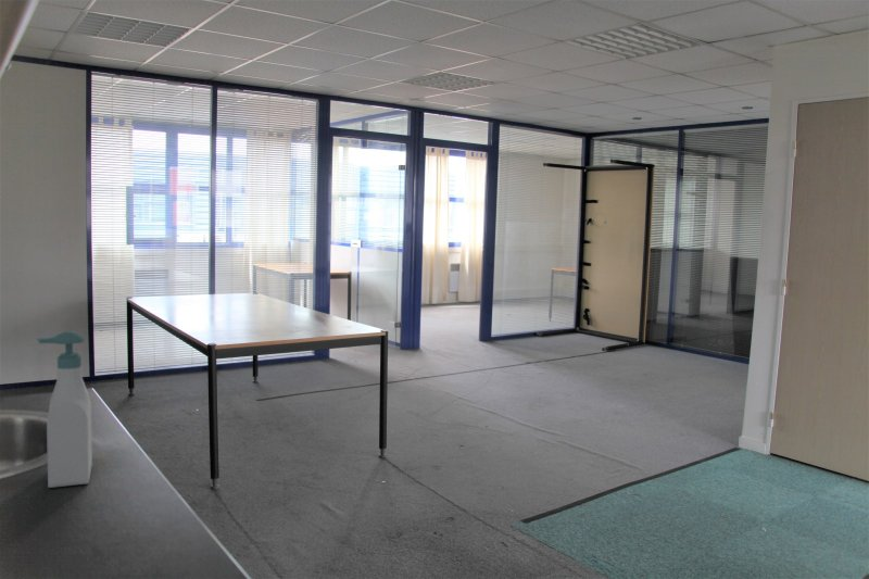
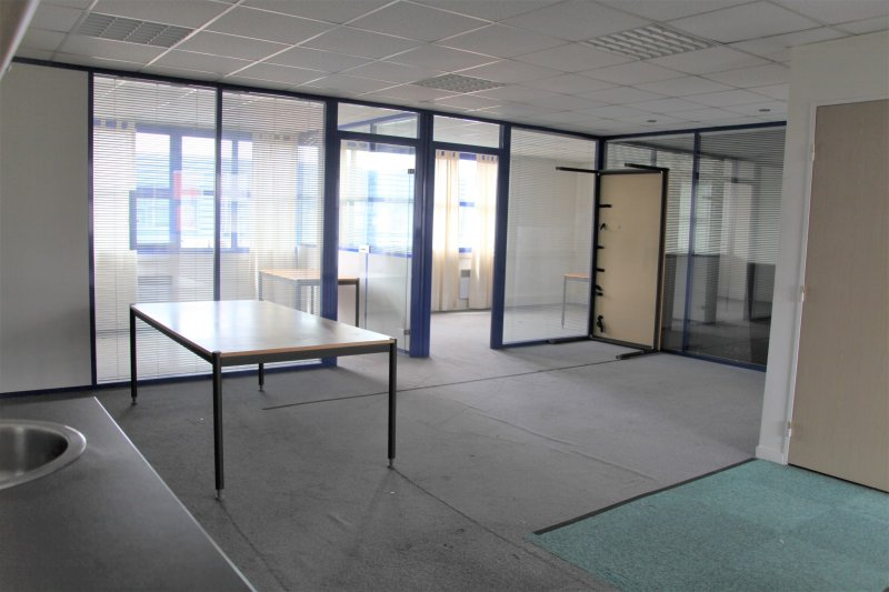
- soap bottle [36,330,93,489]
